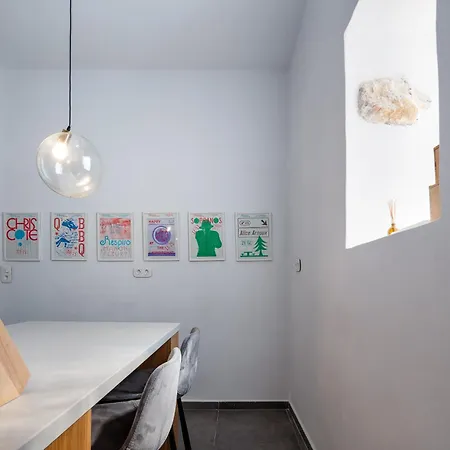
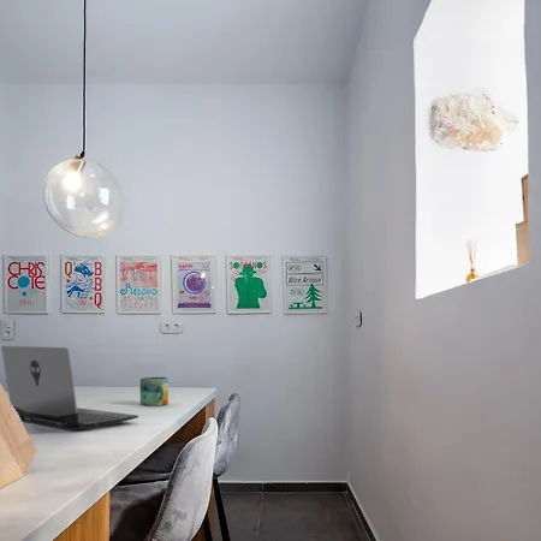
+ mug [139,376,170,406]
+ laptop [0,345,139,432]
